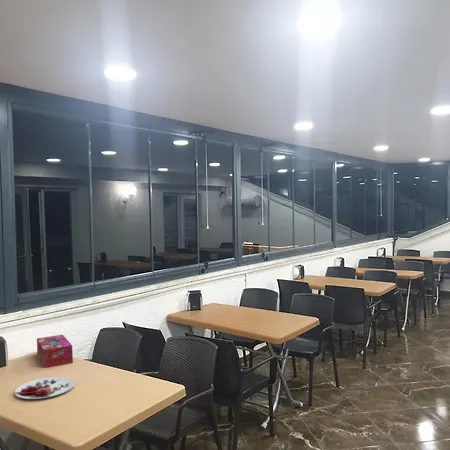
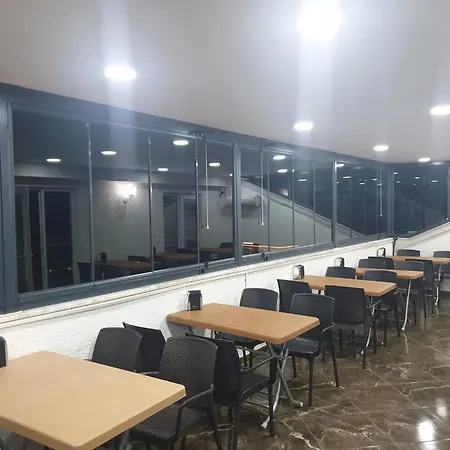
- tissue box [36,334,74,369]
- plate [14,376,76,400]
